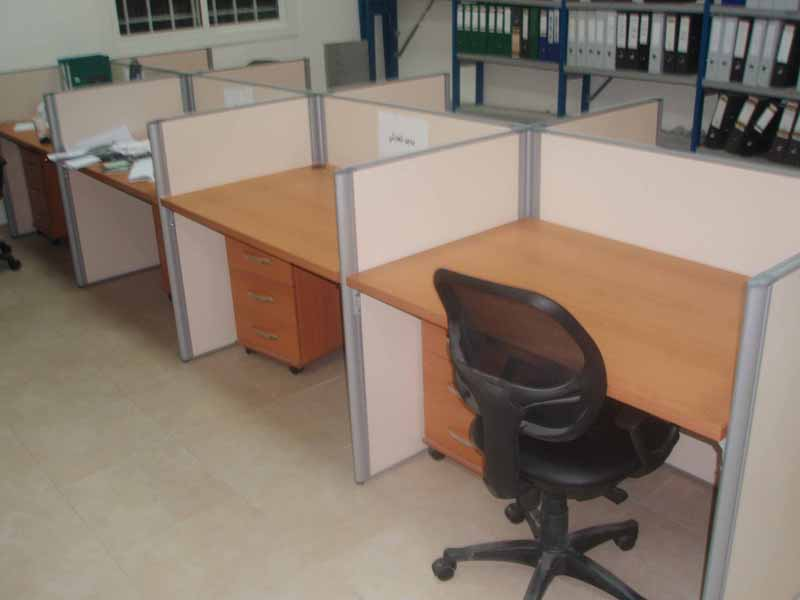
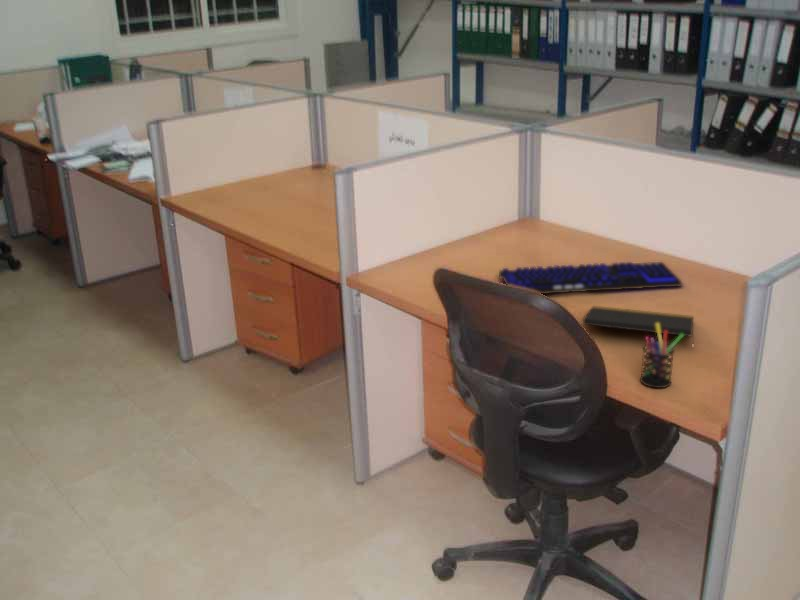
+ keyboard [498,261,684,295]
+ notepad [582,305,695,351]
+ pen holder [639,323,685,389]
